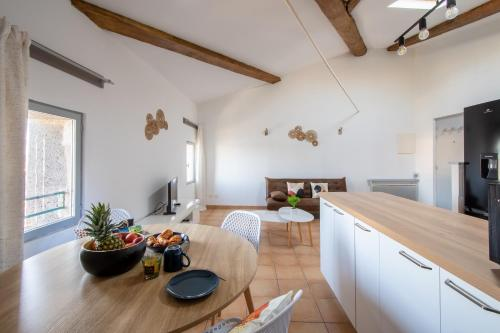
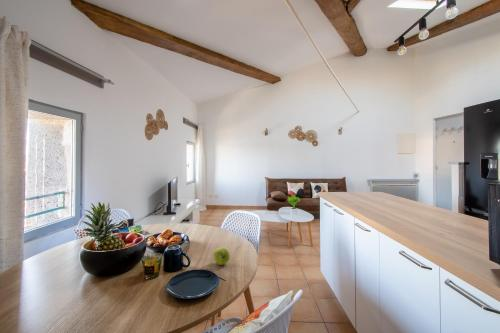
+ apple [213,247,231,266]
